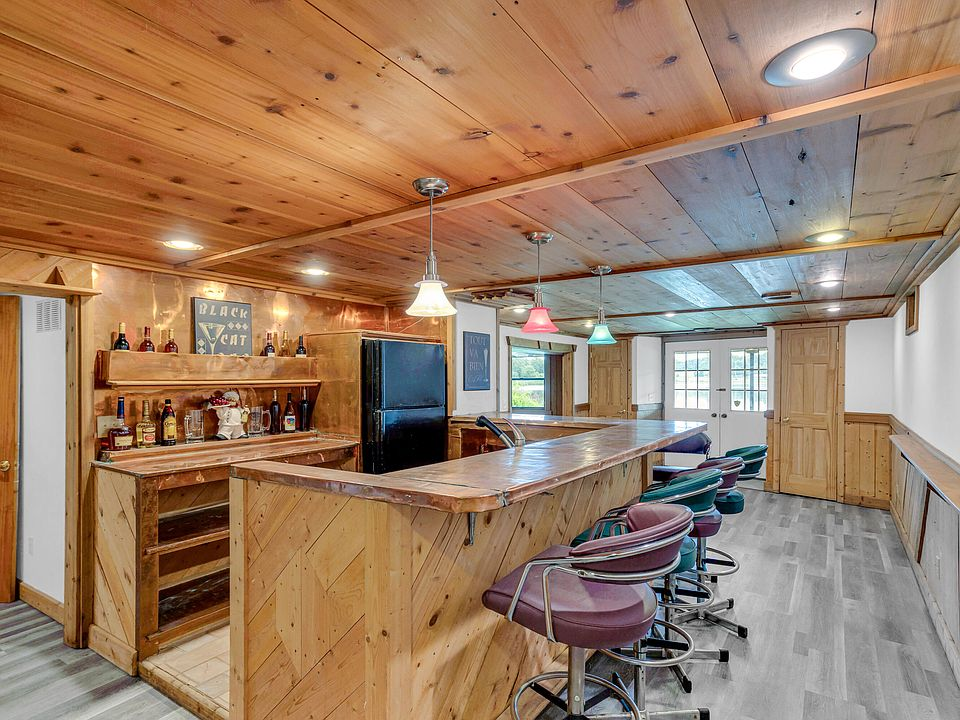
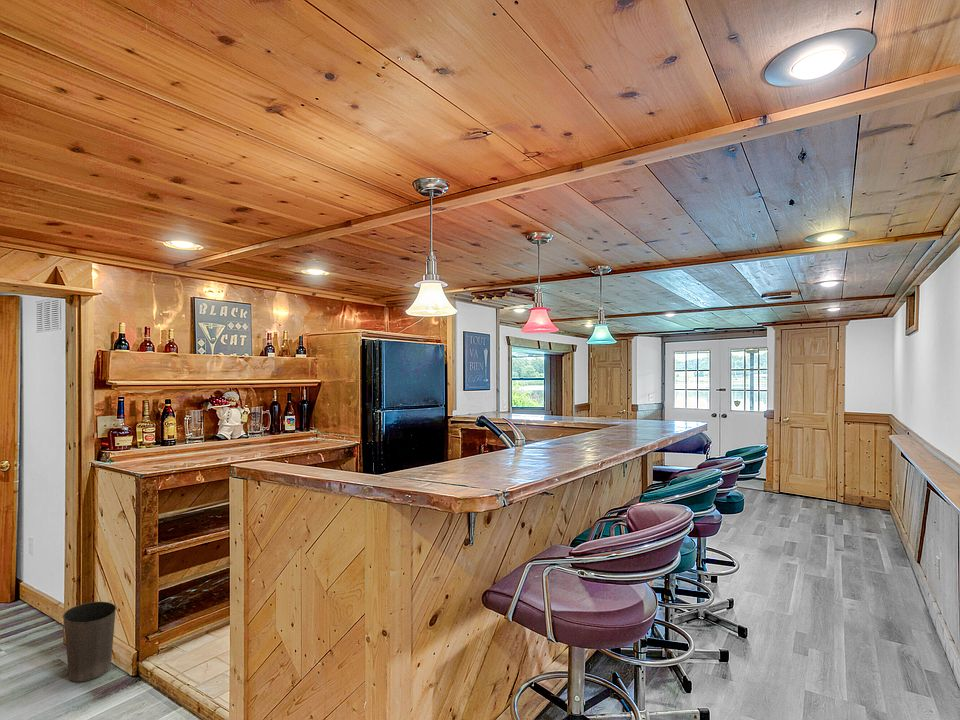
+ waste basket [62,601,117,683]
